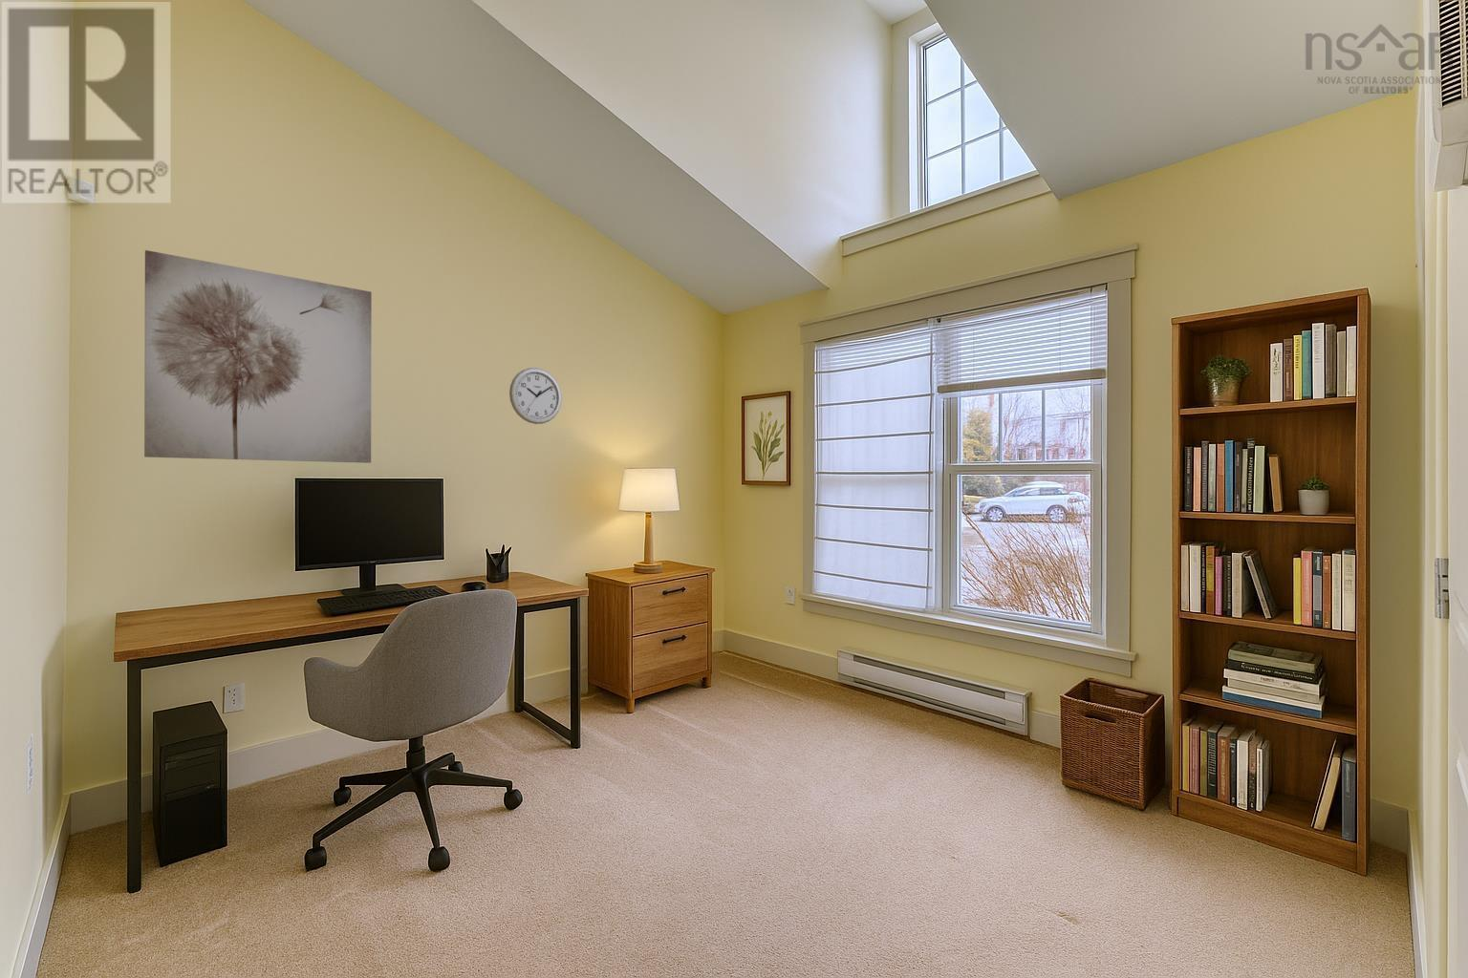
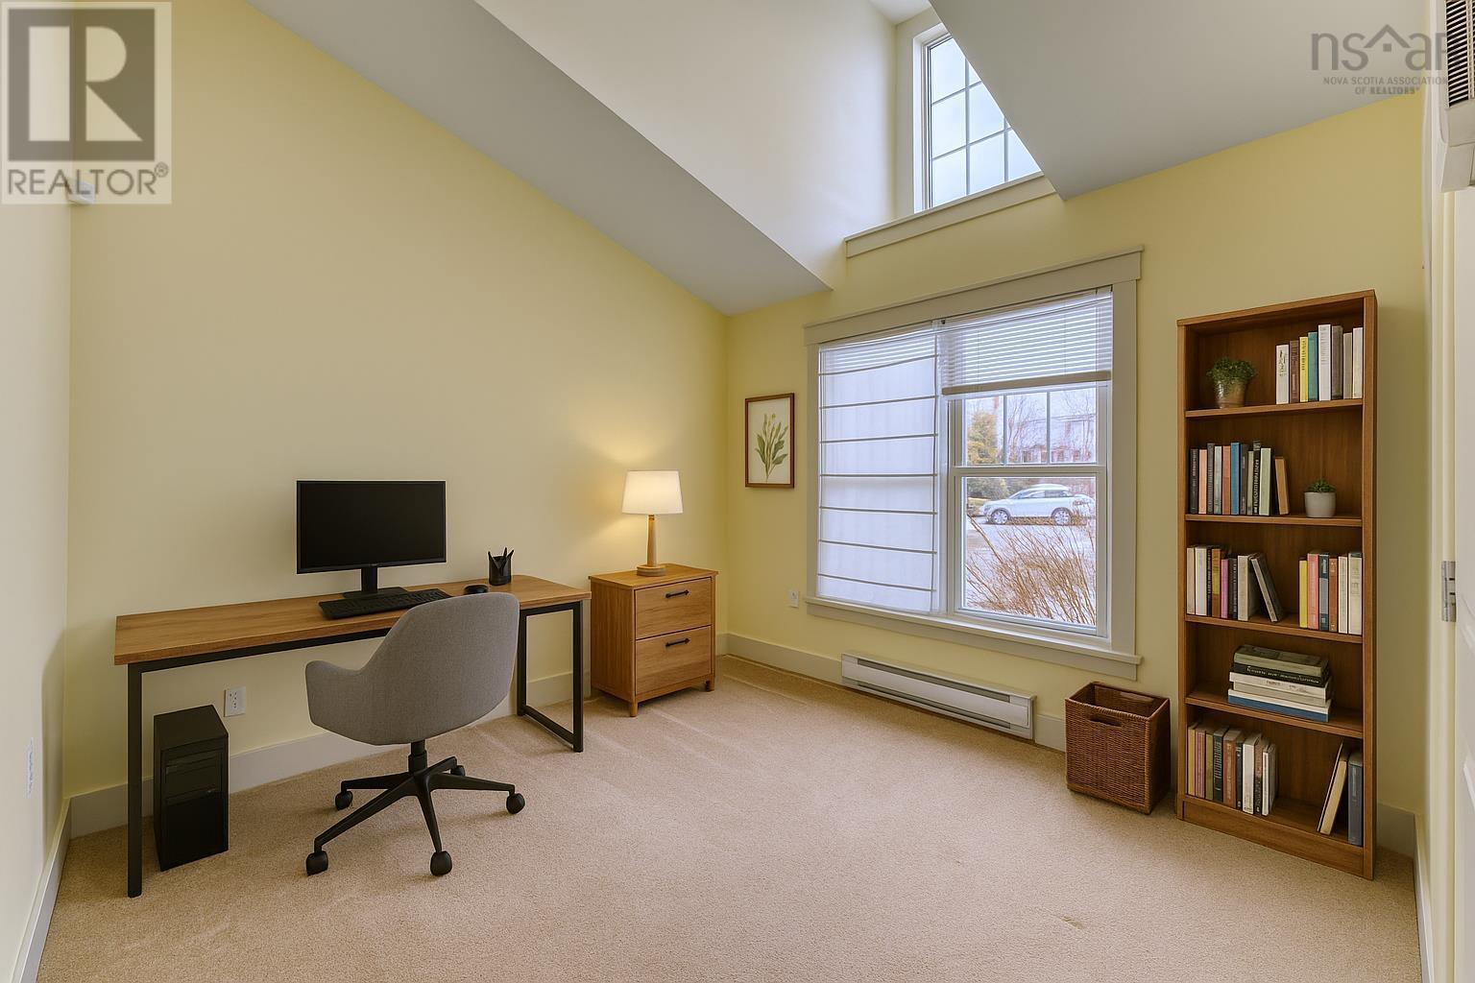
- wall art [143,249,372,464]
- wall clock [508,367,563,425]
